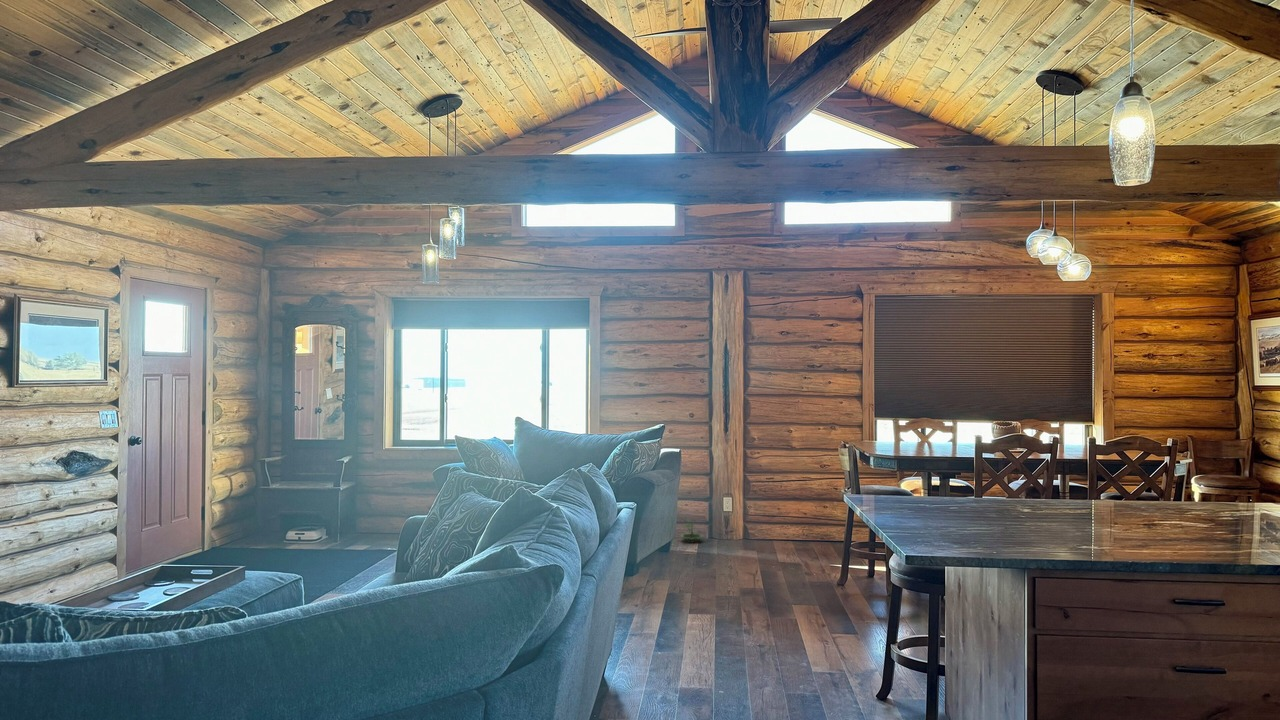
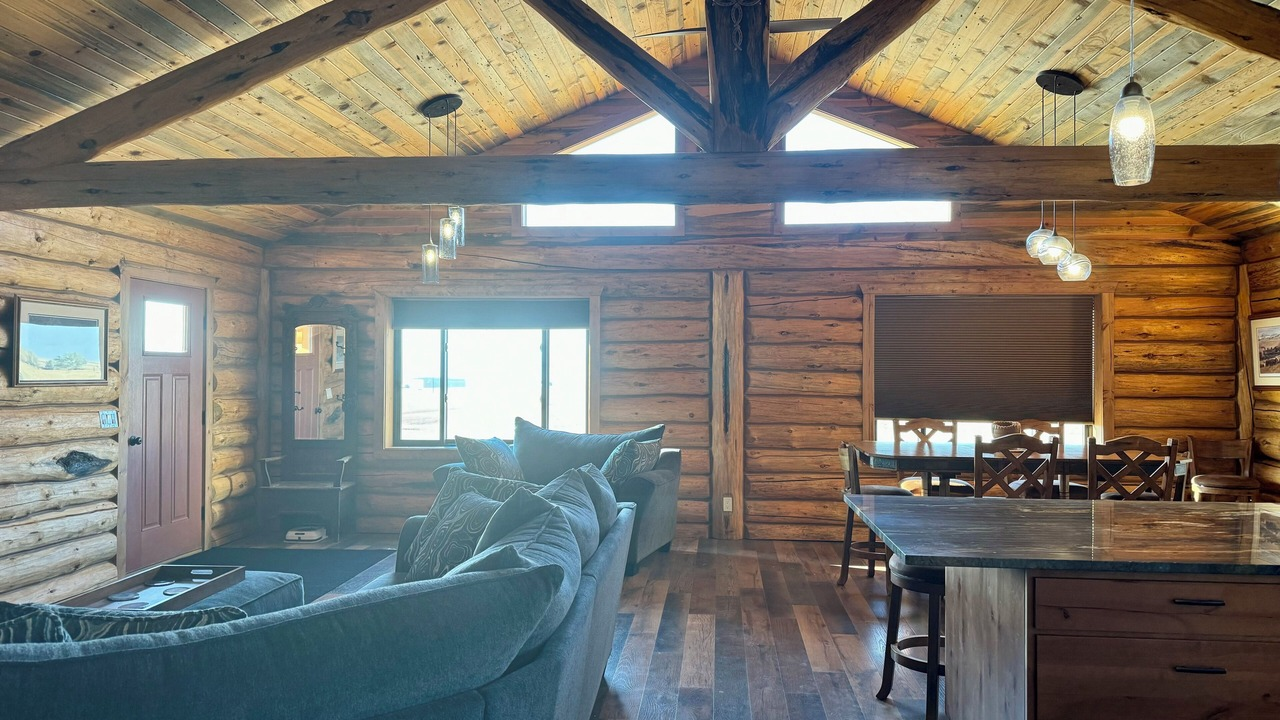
- terrarium [679,518,704,544]
